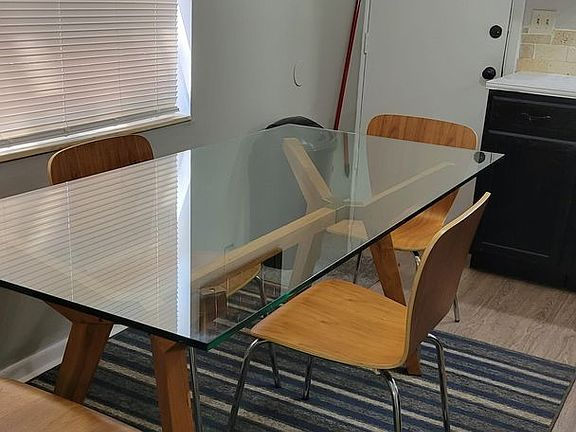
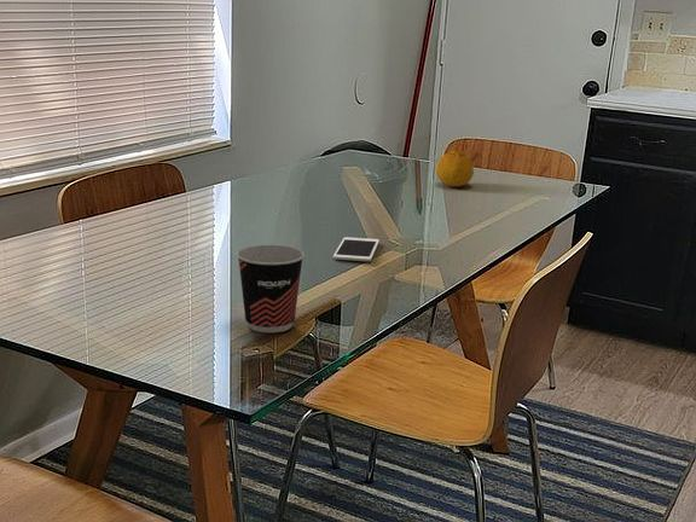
+ fruit [435,149,475,187]
+ cell phone [332,236,381,262]
+ cup [236,244,306,334]
